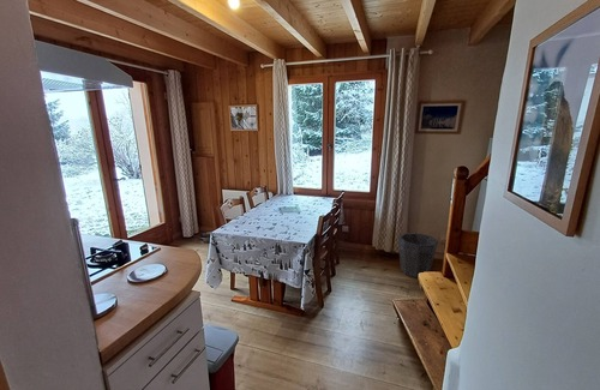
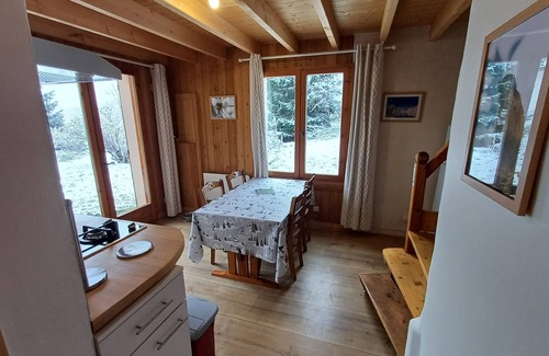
- waste bin [397,232,439,278]
